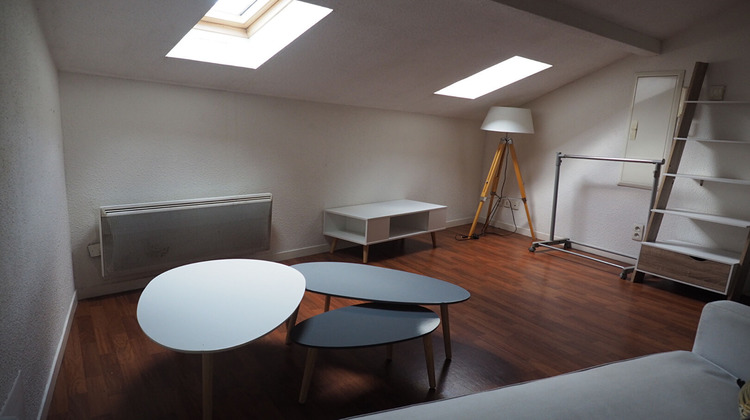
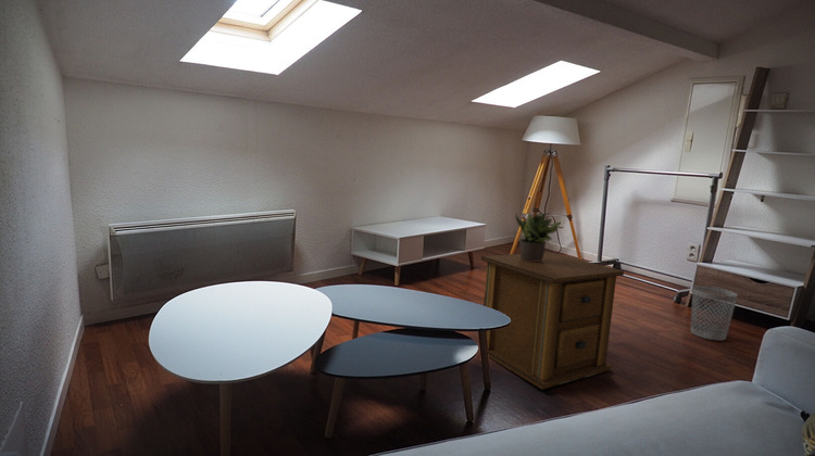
+ side table [480,251,625,391]
+ wastebasket [690,284,739,342]
+ potted plant [515,211,563,262]
